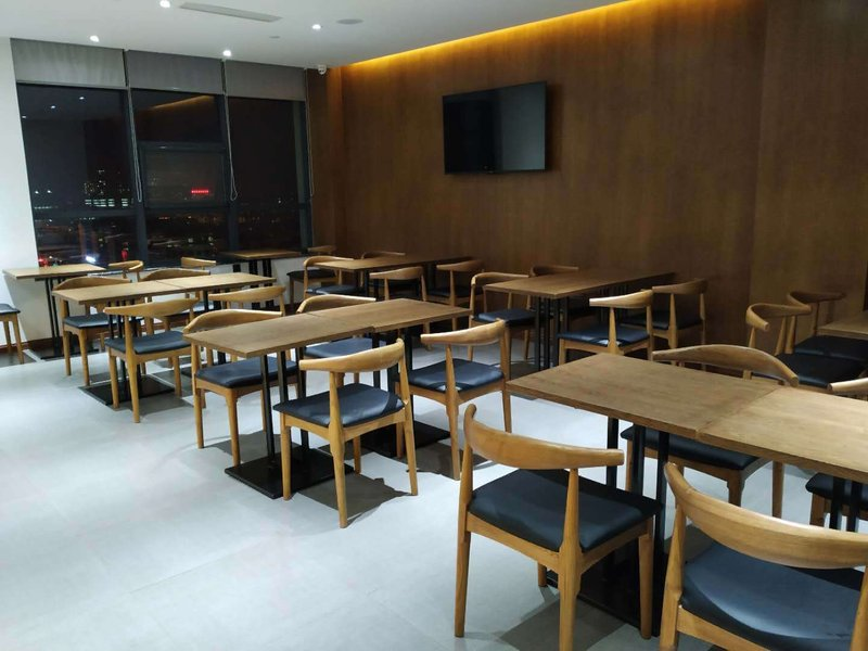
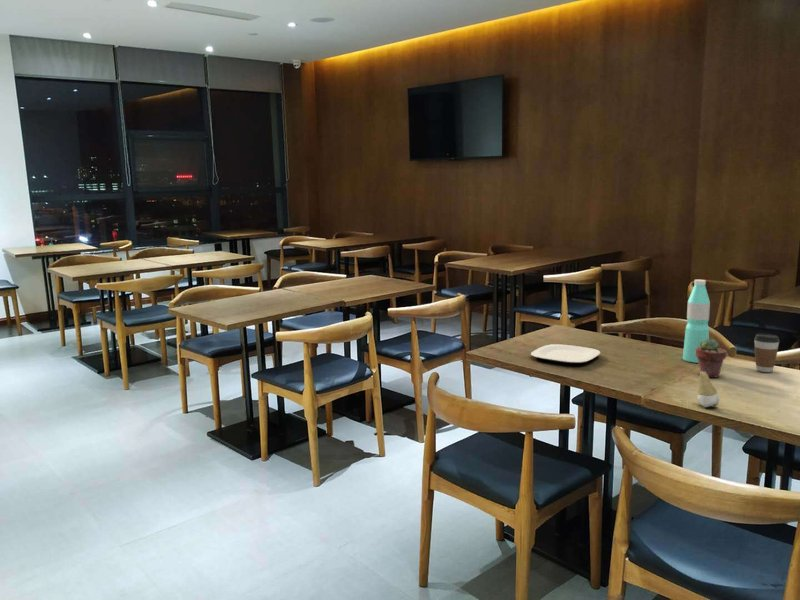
+ coffee cup [753,333,781,373]
+ plate [530,343,601,364]
+ potted succulent [696,338,728,378]
+ water bottle [682,279,711,364]
+ tooth [696,372,720,408]
